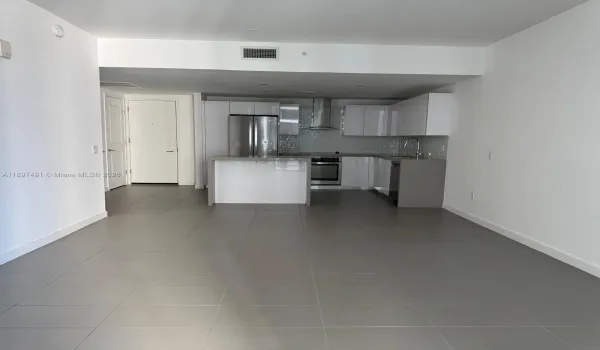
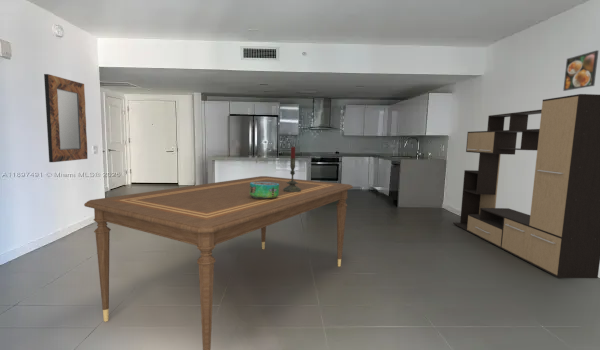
+ candle [283,146,301,192]
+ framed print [562,49,600,92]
+ dining table [83,175,354,350]
+ decorative bowl [250,182,279,199]
+ home mirror [43,73,89,163]
+ media console [452,93,600,279]
